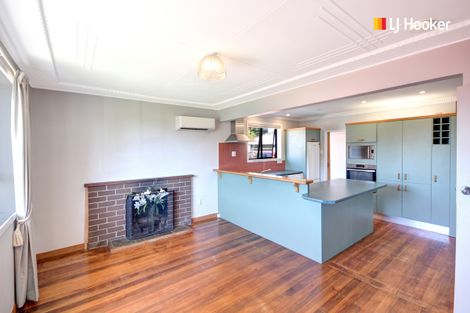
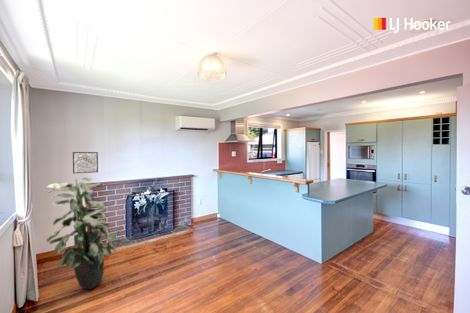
+ indoor plant [45,176,121,290]
+ wall art [72,151,99,174]
